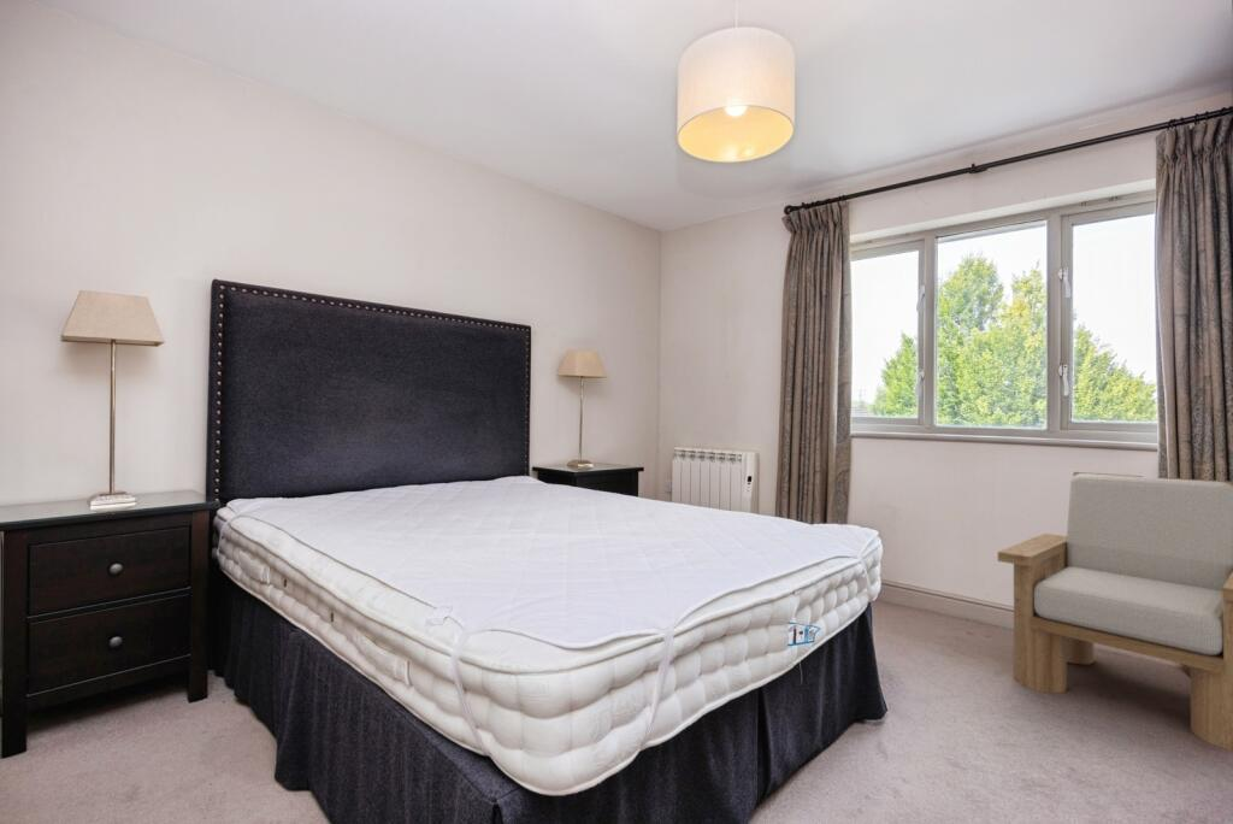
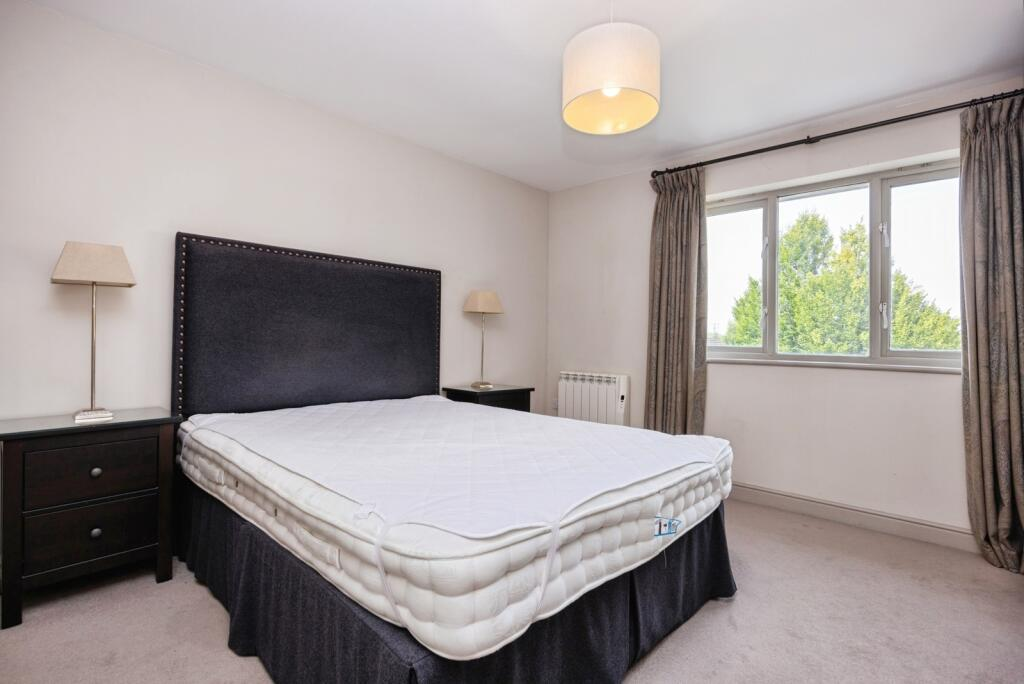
- armchair [997,471,1233,752]
